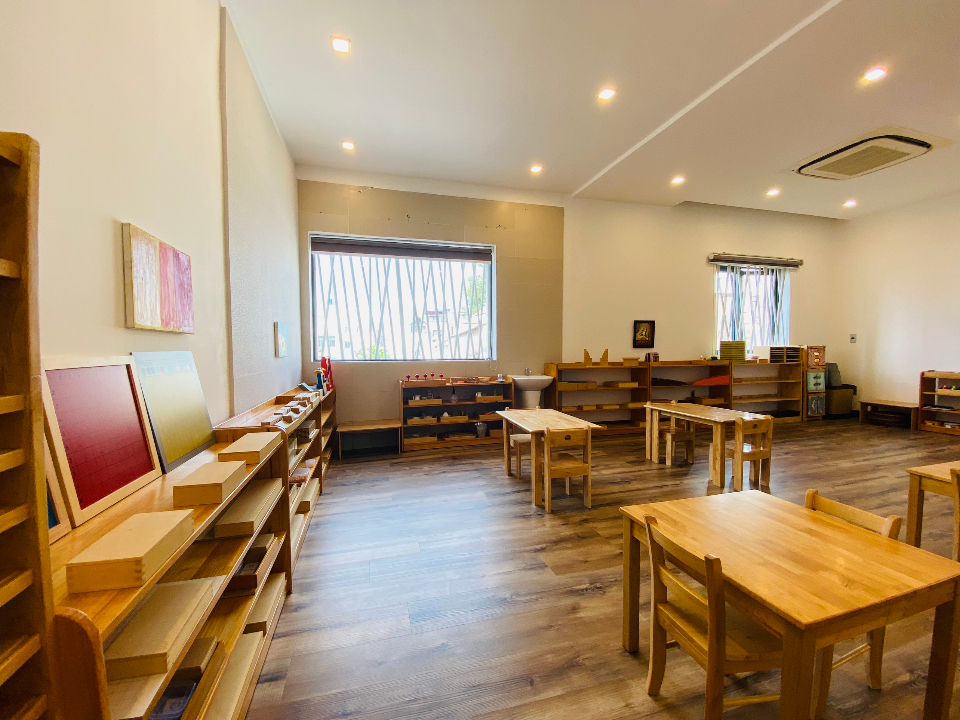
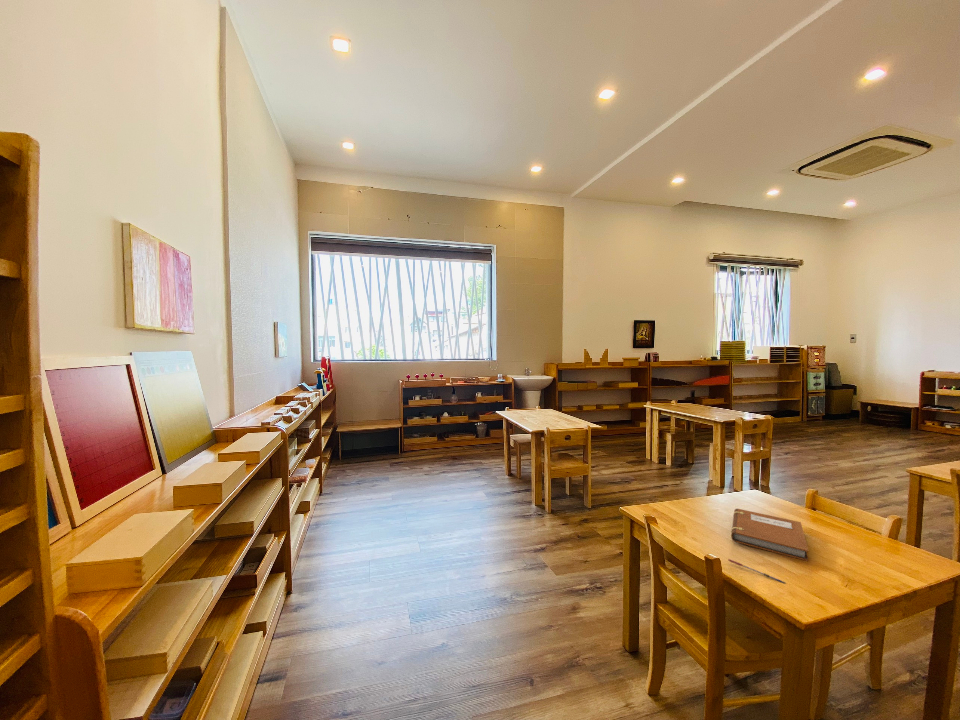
+ pen [727,558,786,584]
+ notebook [730,508,810,562]
